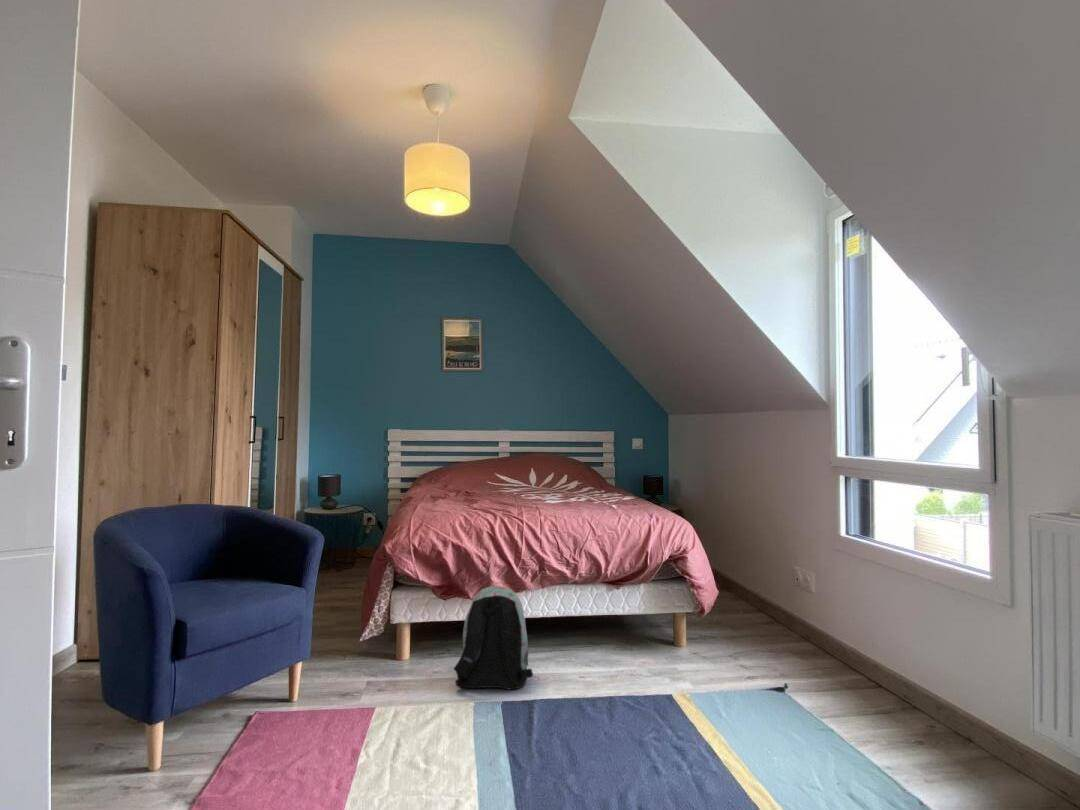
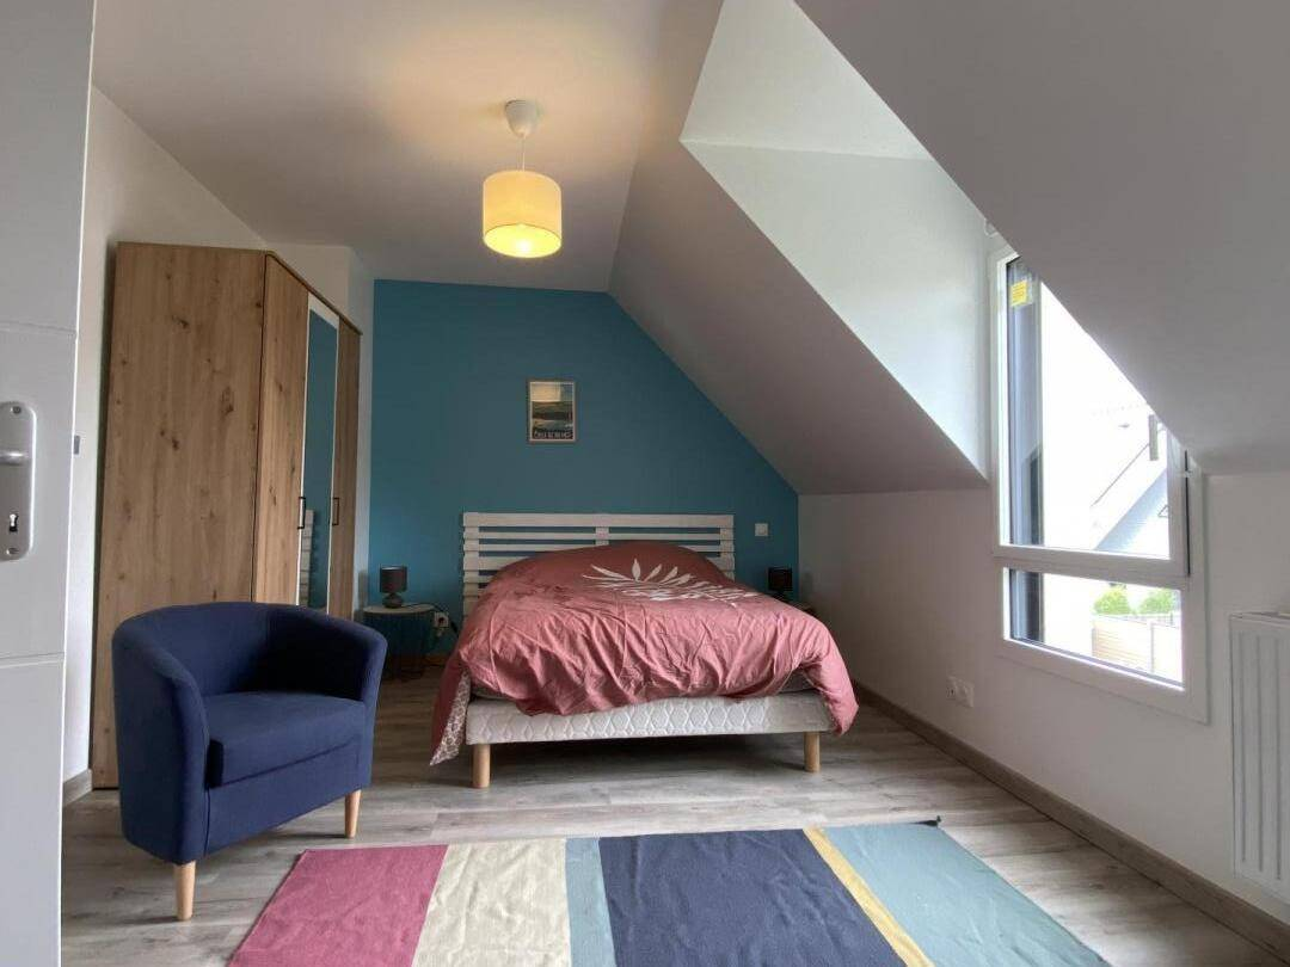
- backpack [453,585,534,691]
